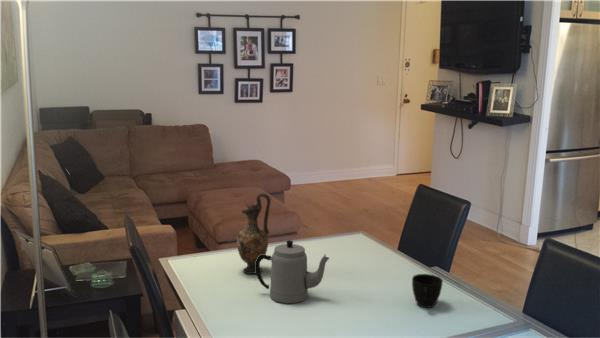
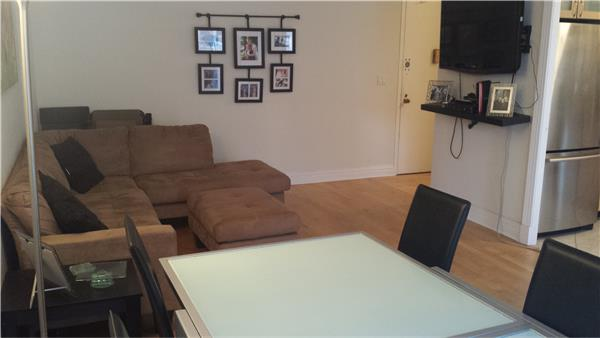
- teapot [255,239,330,304]
- cup [411,273,444,309]
- vase [236,192,272,275]
